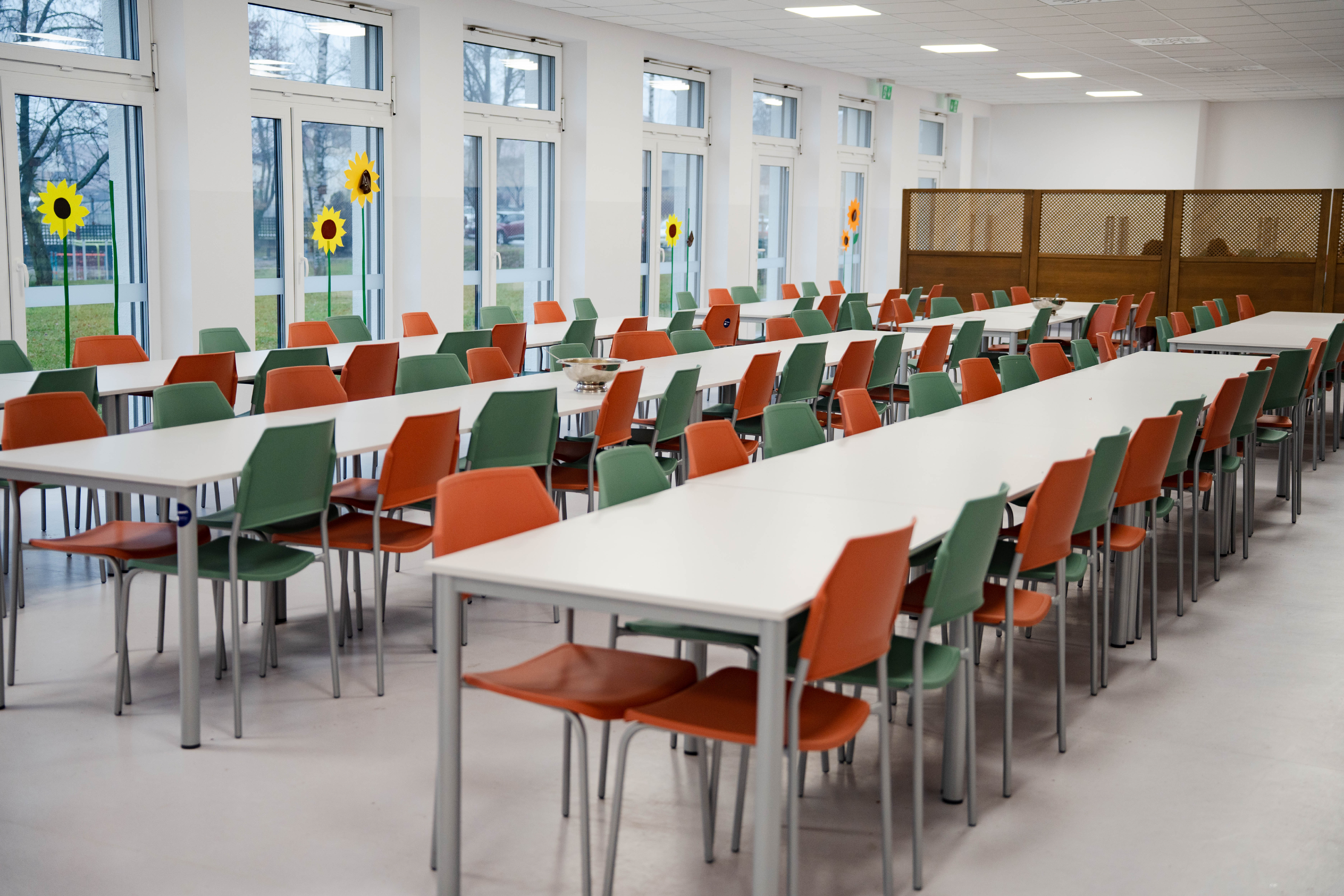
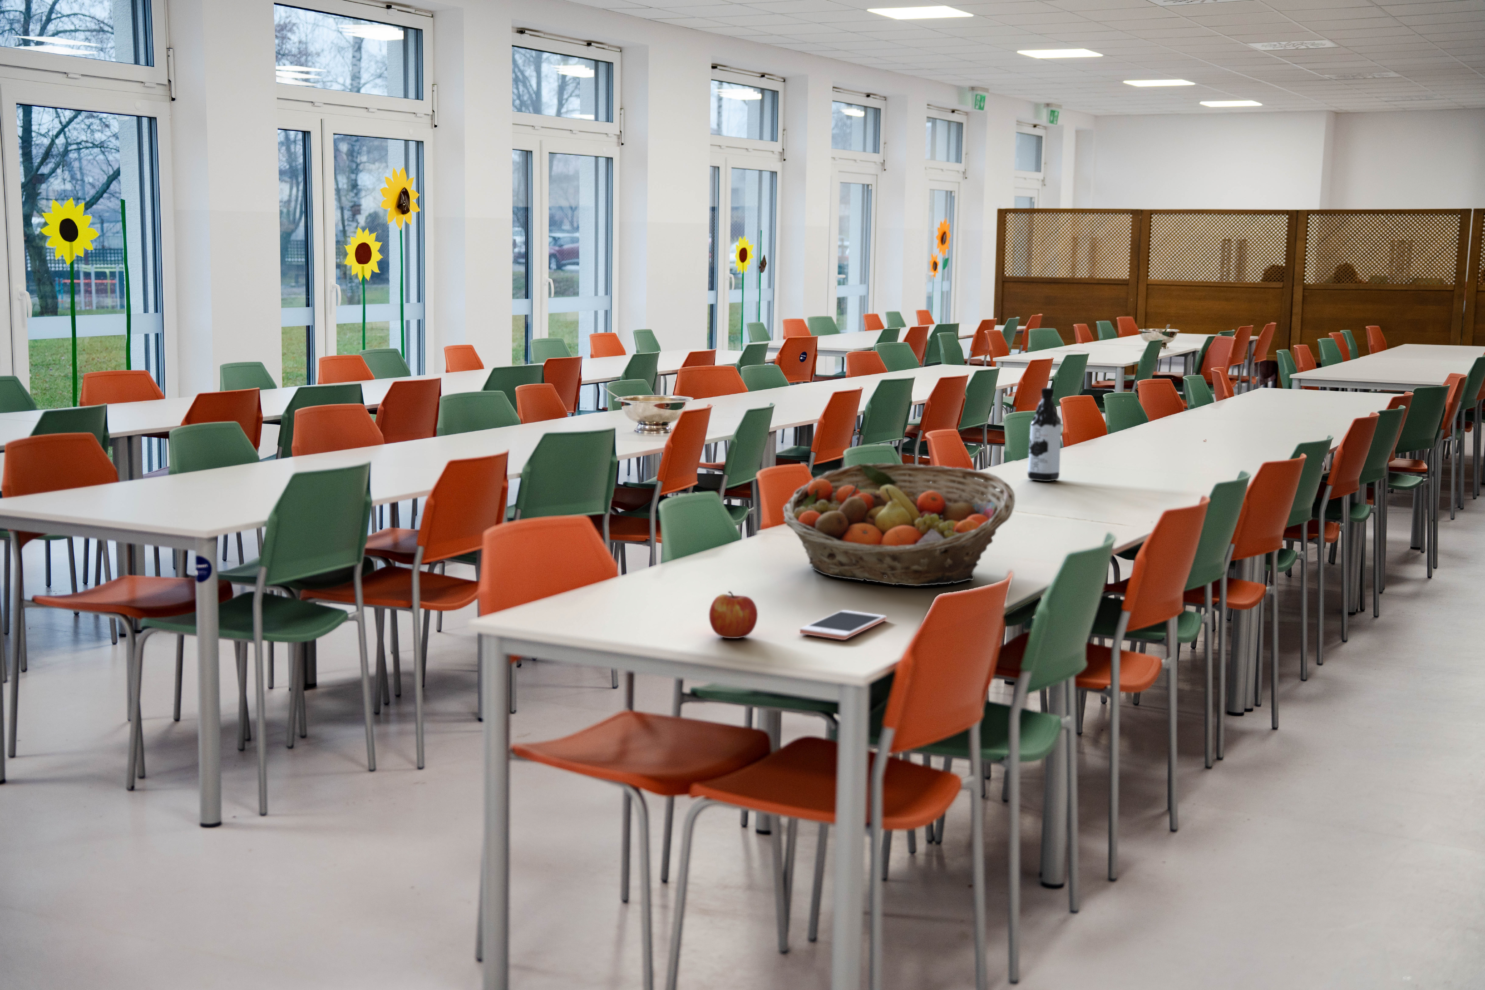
+ apple [708,591,758,639]
+ cell phone [800,610,887,640]
+ water bottle [1028,388,1062,482]
+ fruit basket [782,463,1015,587]
